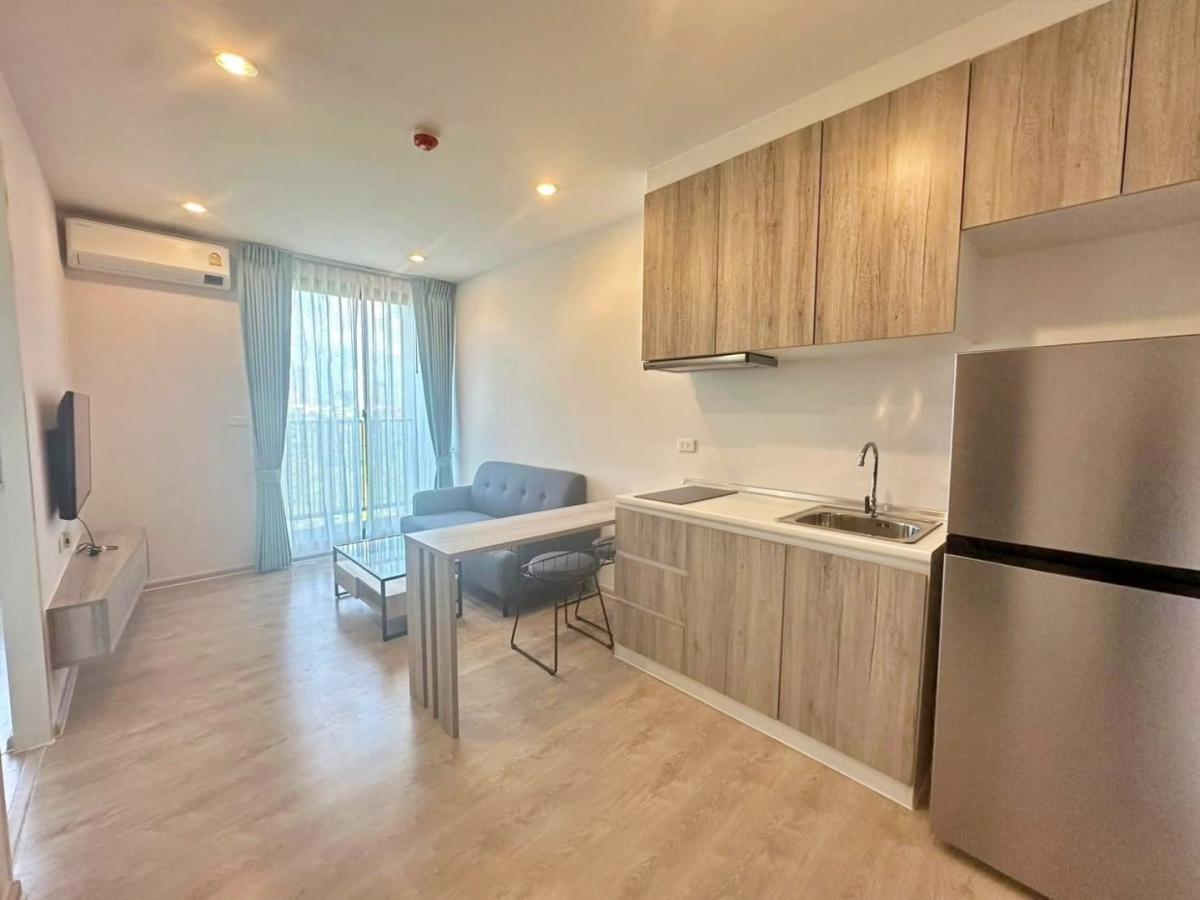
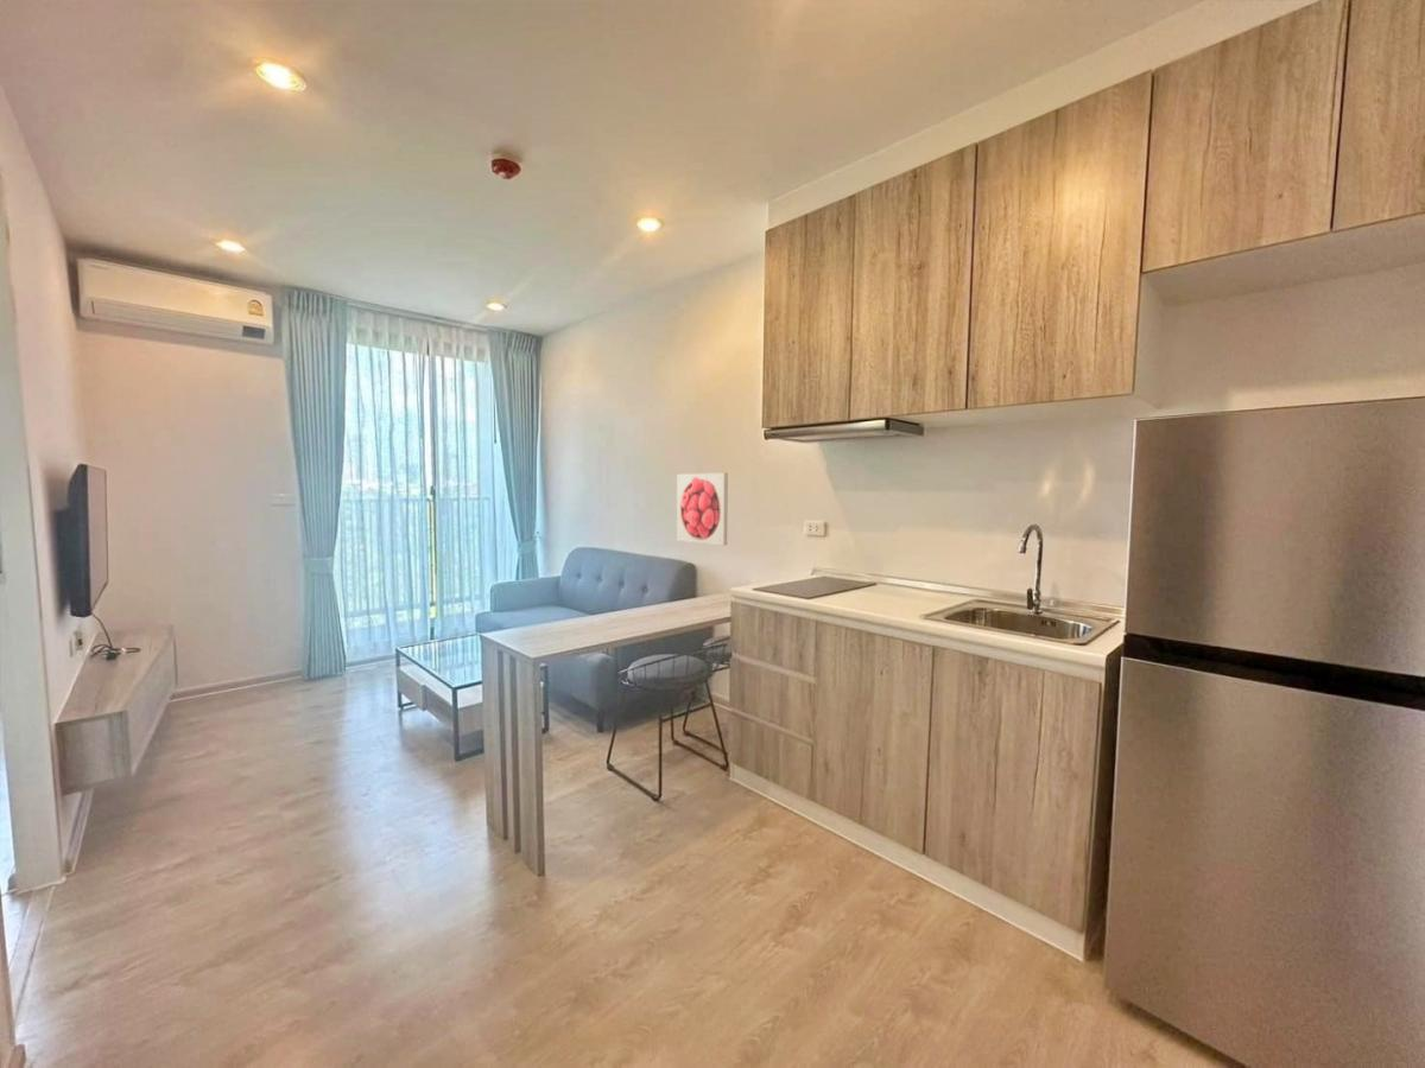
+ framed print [676,471,729,546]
